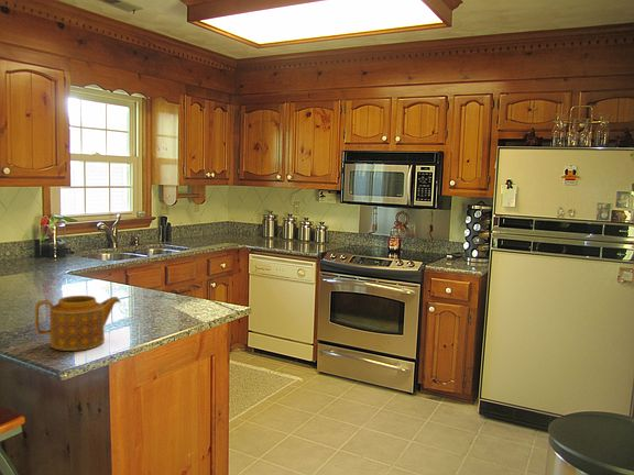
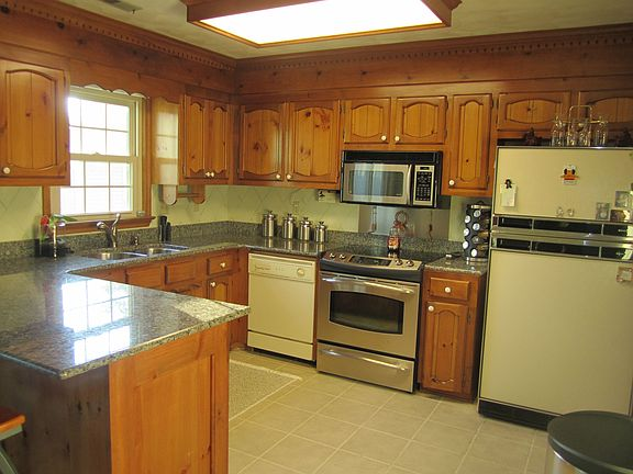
- teapot [34,295,122,352]
